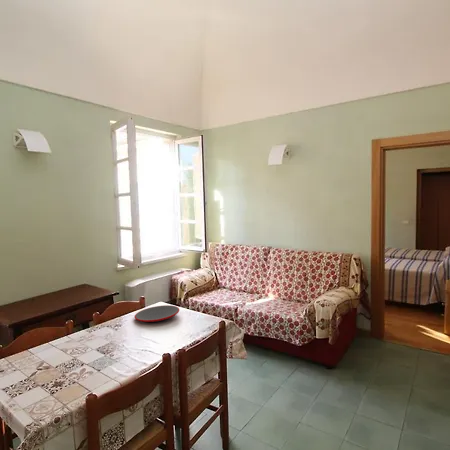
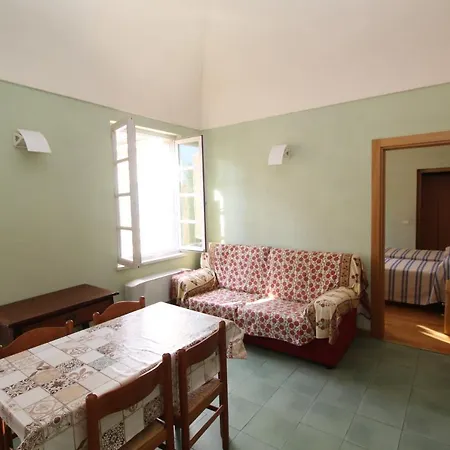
- plate [134,304,180,323]
